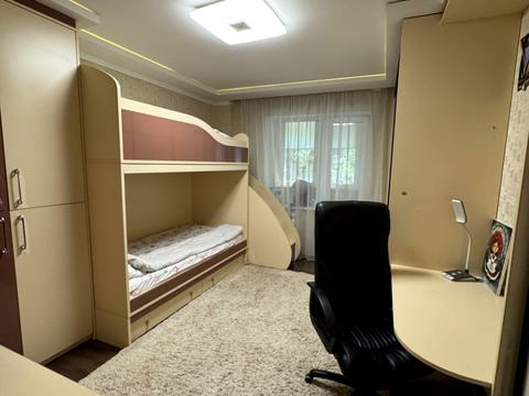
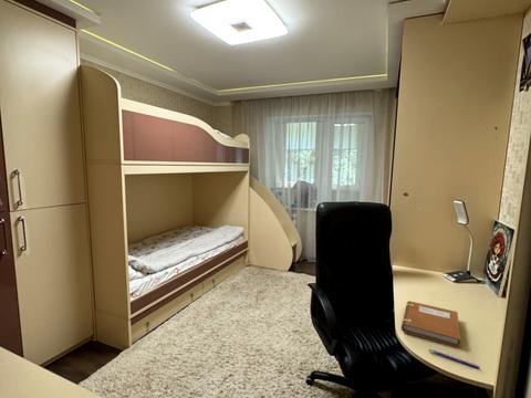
+ pen [428,348,481,370]
+ notebook [400,300,461,348]
